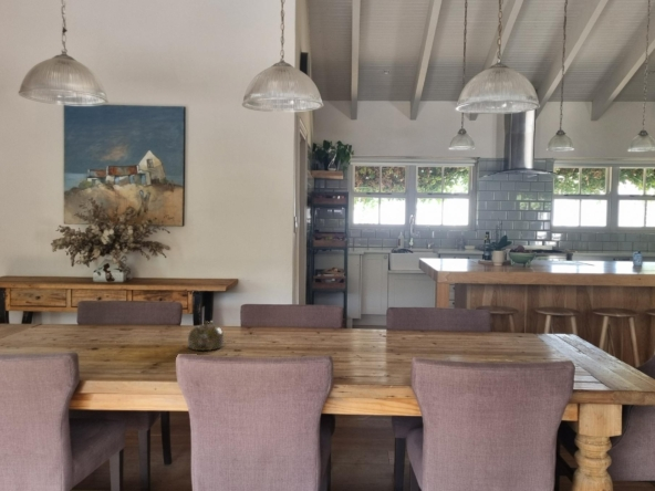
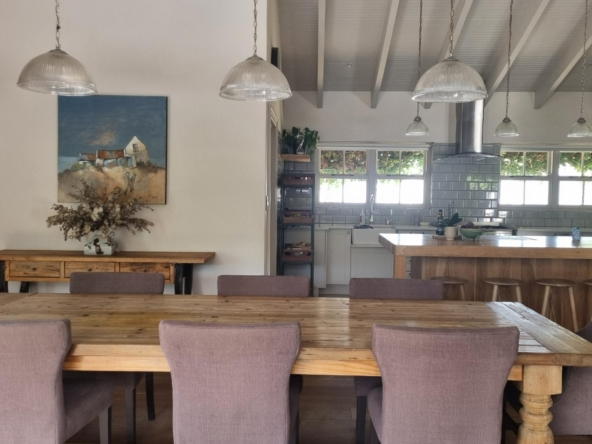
- teapot [187,320,225,352]
